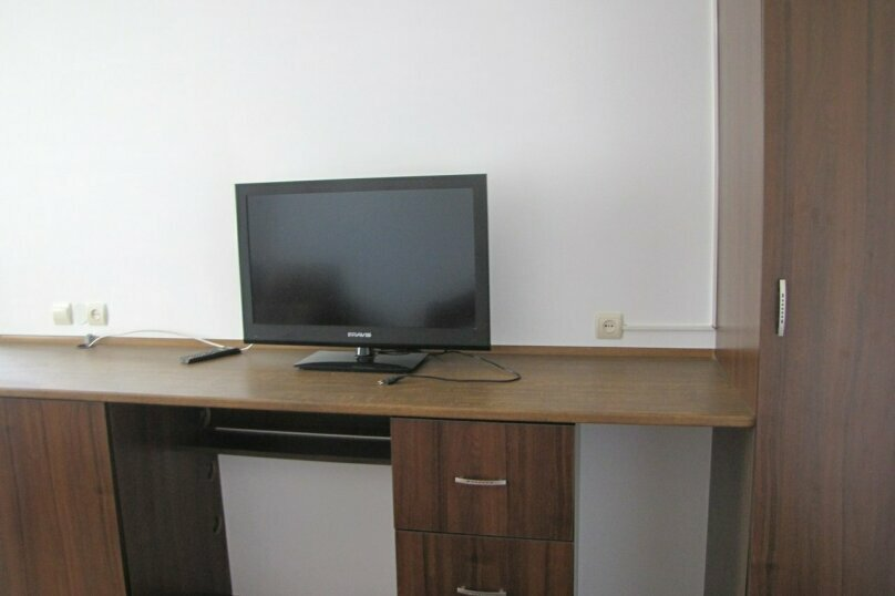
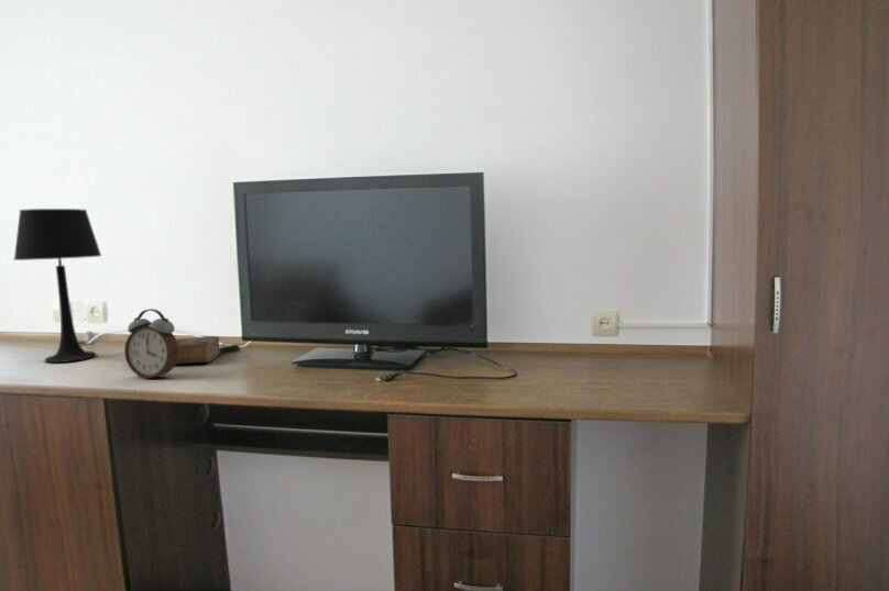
+ alarm clock [123,308,179,379]
+ table lamp [13,208,102,364]
+ book [176,335,222,365]
